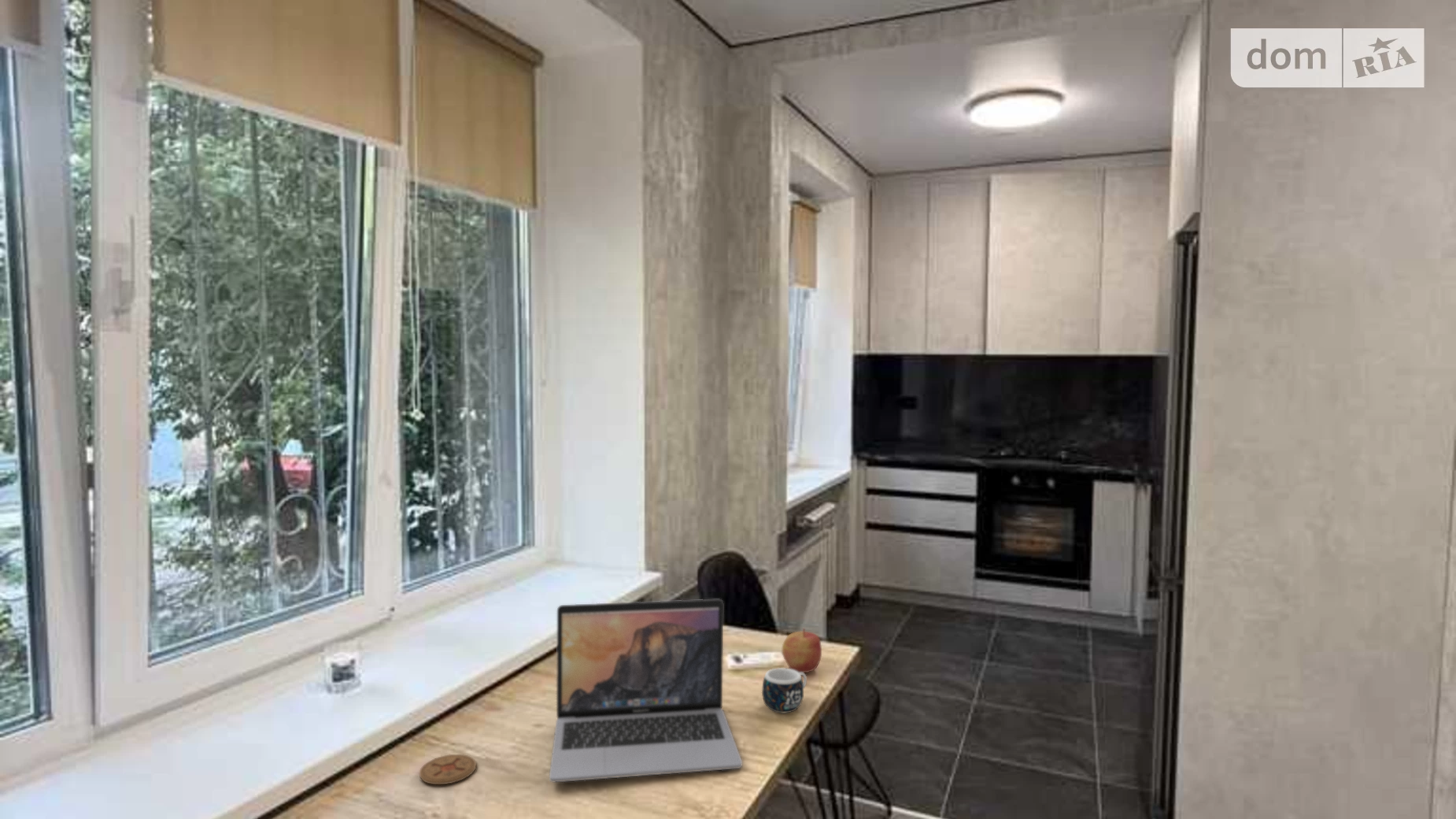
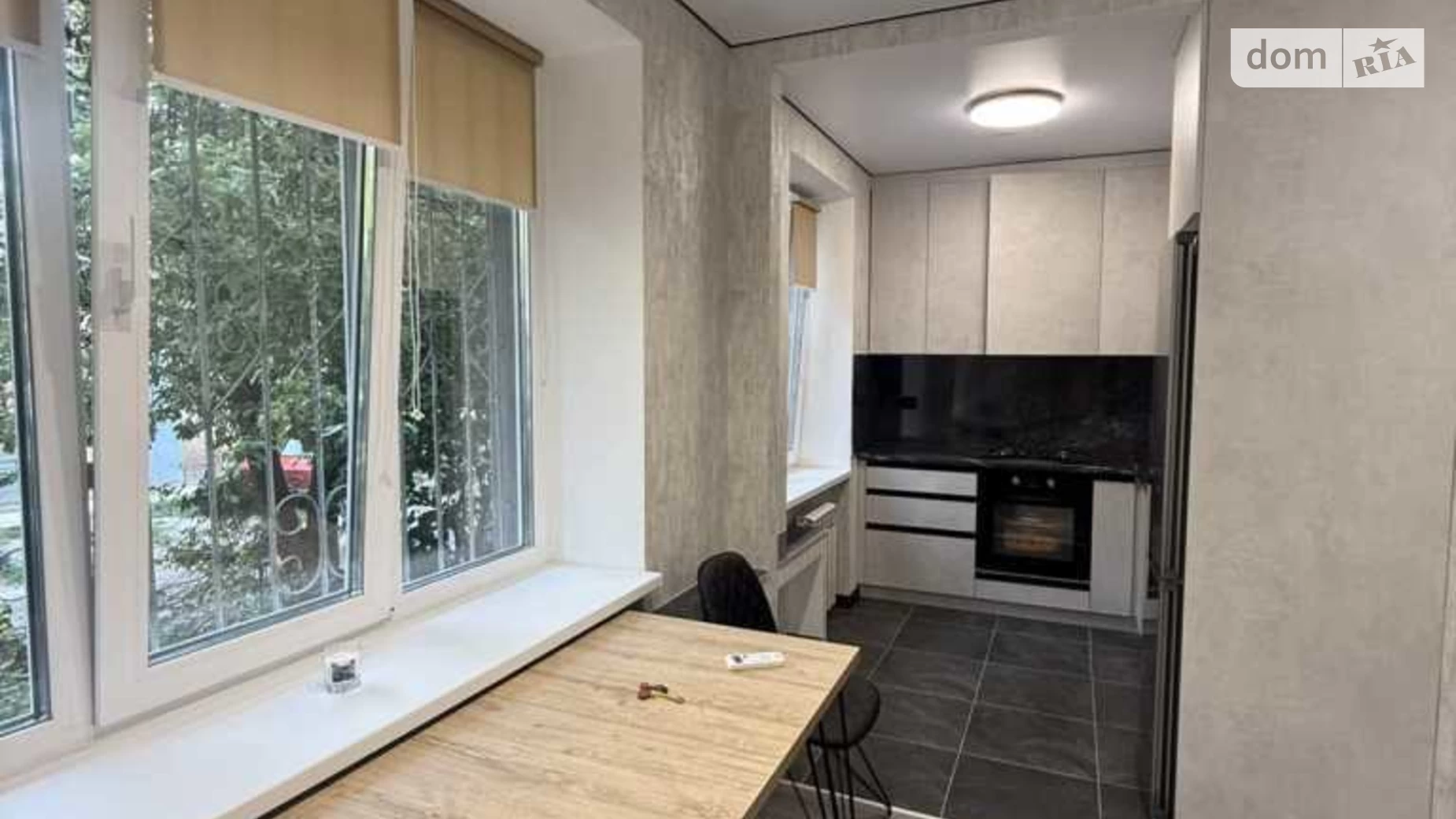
- mug [761,667,807,713]
- laptop [549,598,743,783]
- coaster [419,754,477,785]
- apple [782,628,822,673]
